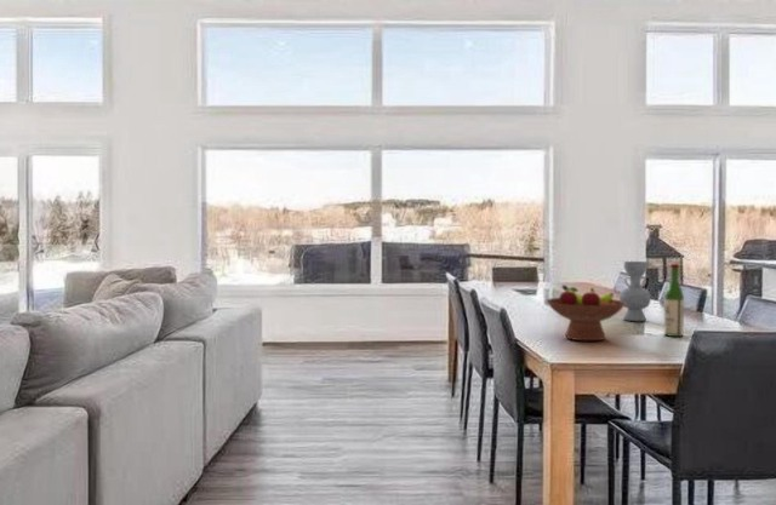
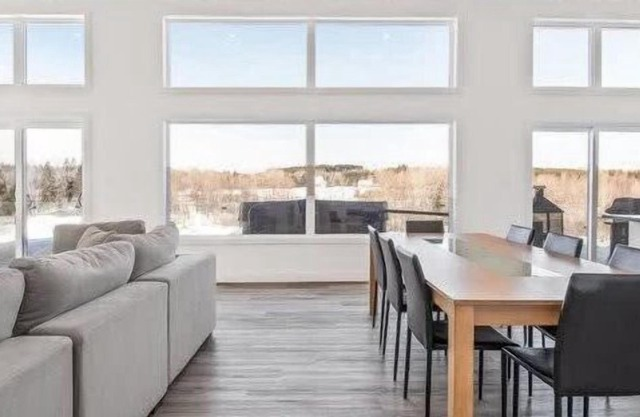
- fruit bowl [544,283,627,342]
- wine bottle [663,263,685,338]
- decorative vase [618,260,652,322]
